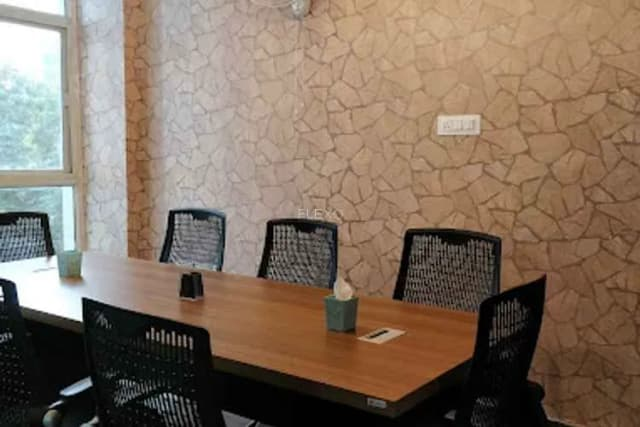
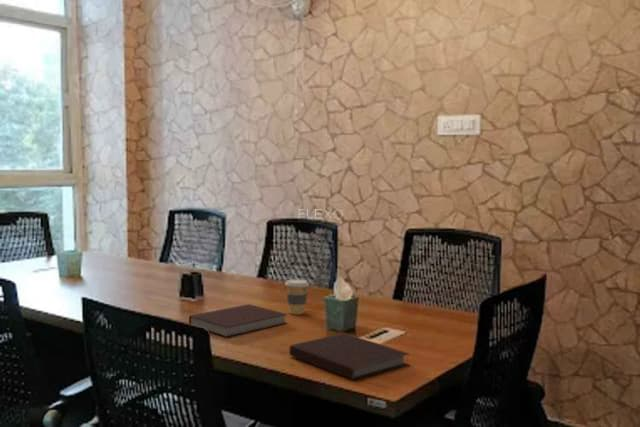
+ notebook [188,303,288,338]
+ notebook [288,332,410,381]
+ coffee cup [284,278,310,315]
